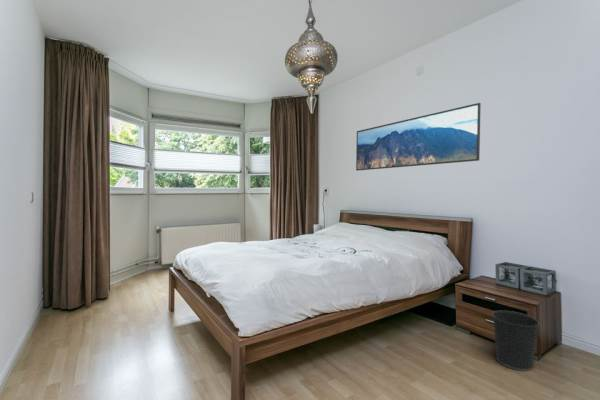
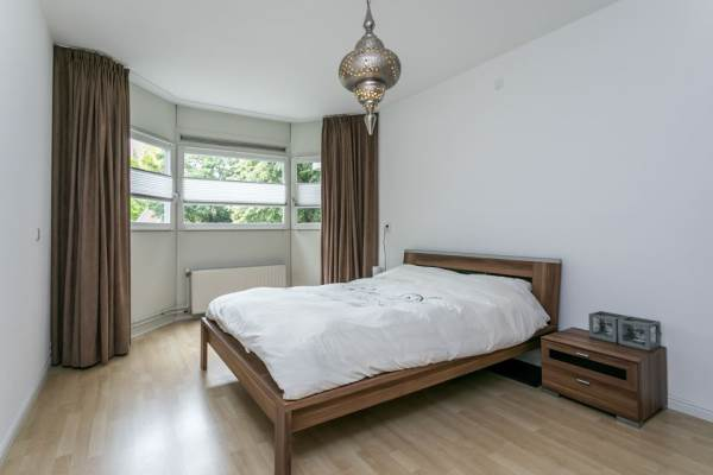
- wastebasket [491,310,541,372]
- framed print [355,102,482,172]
